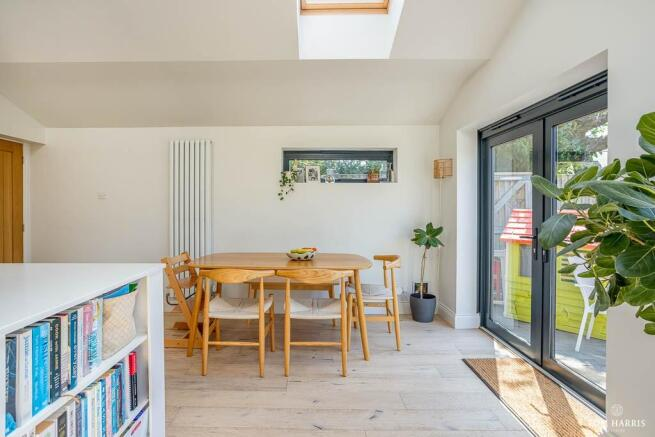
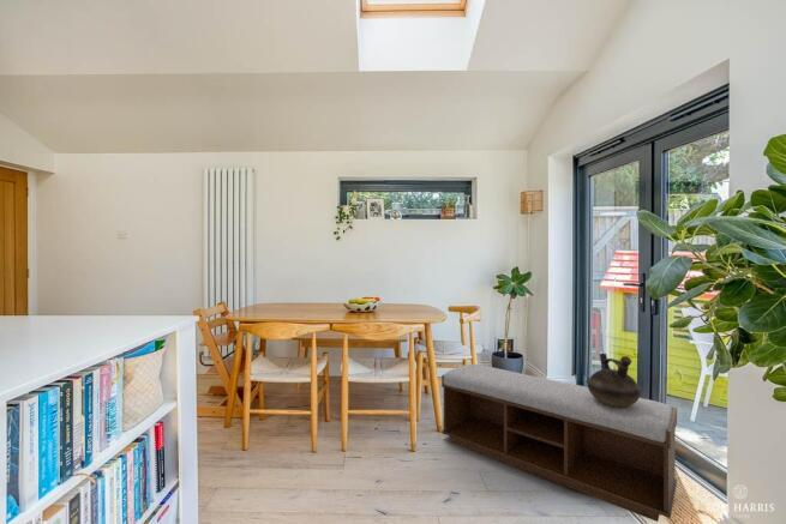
+ bench [440,362,678,523]
+ ceramic vessel [587,353,642,408]
